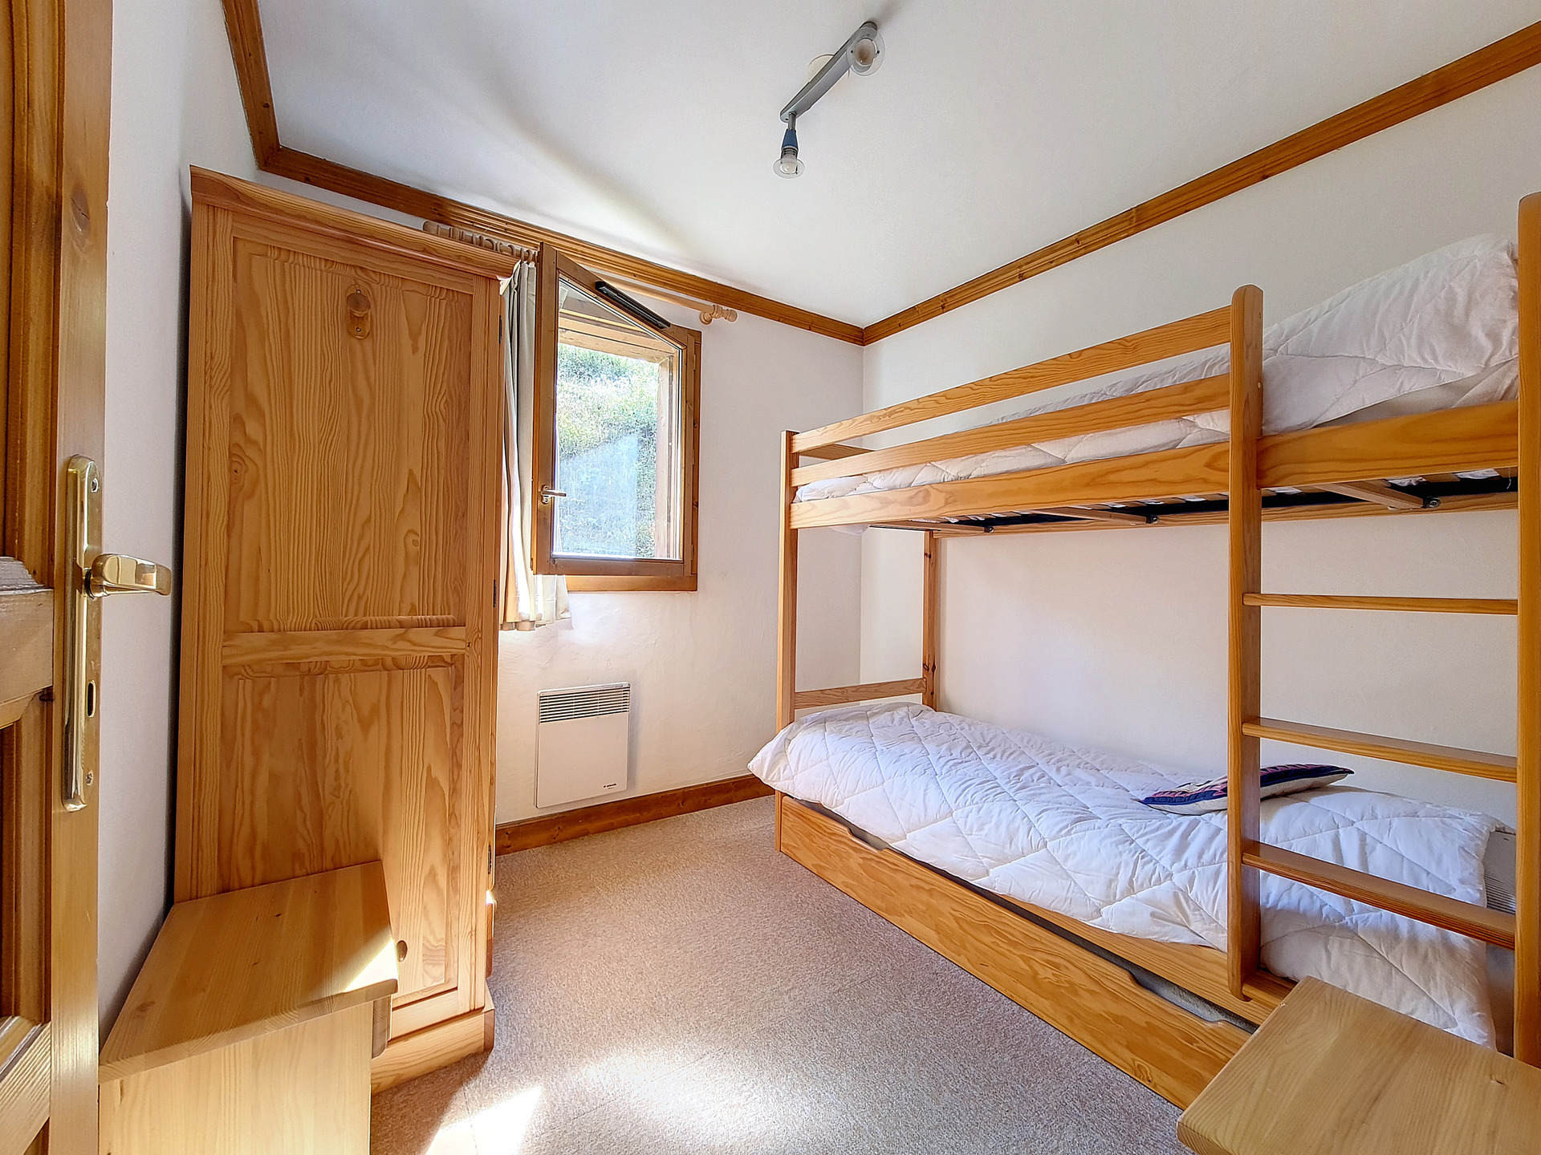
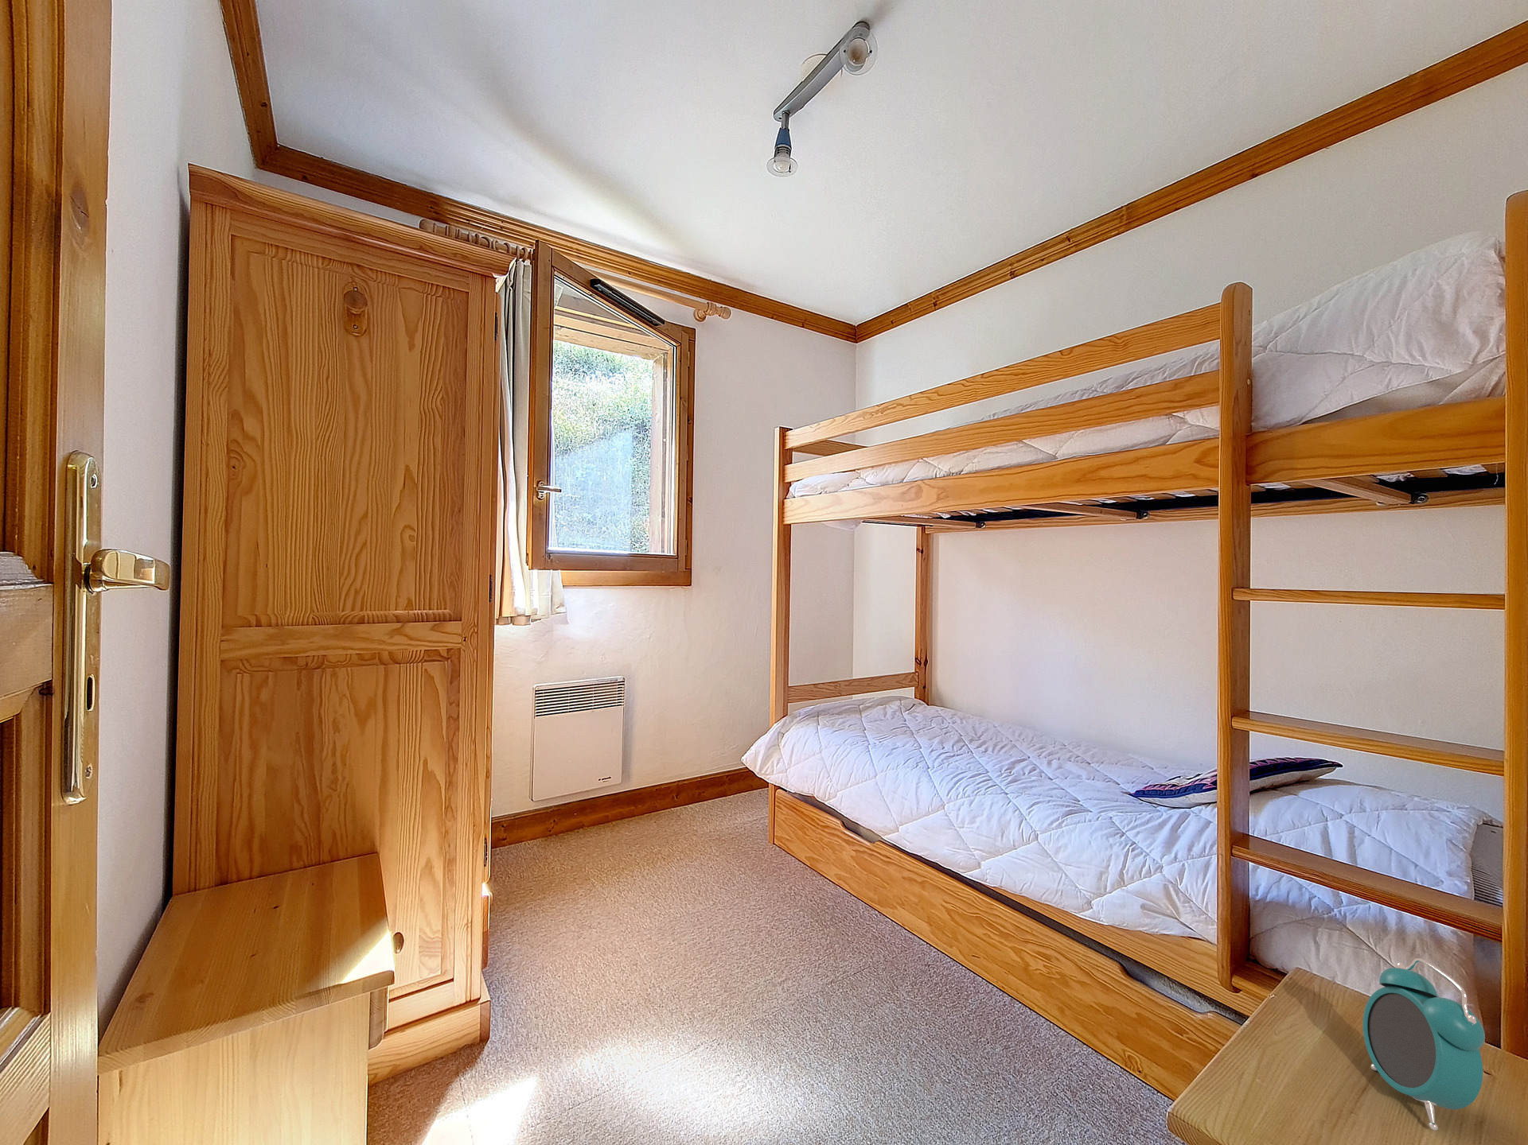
+ alarm clock [1362,957,1486,1131]
